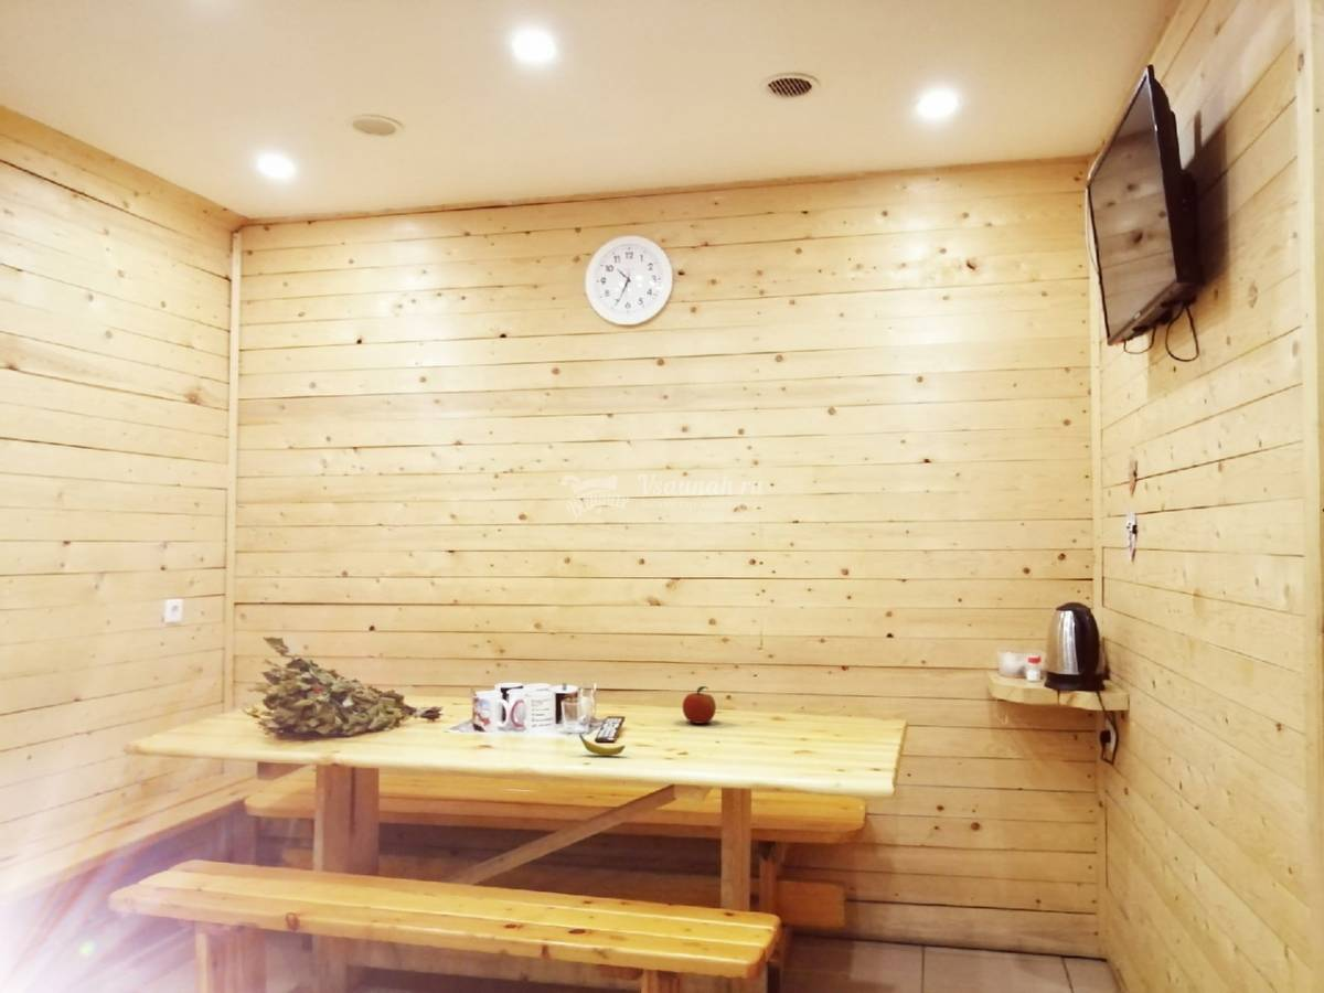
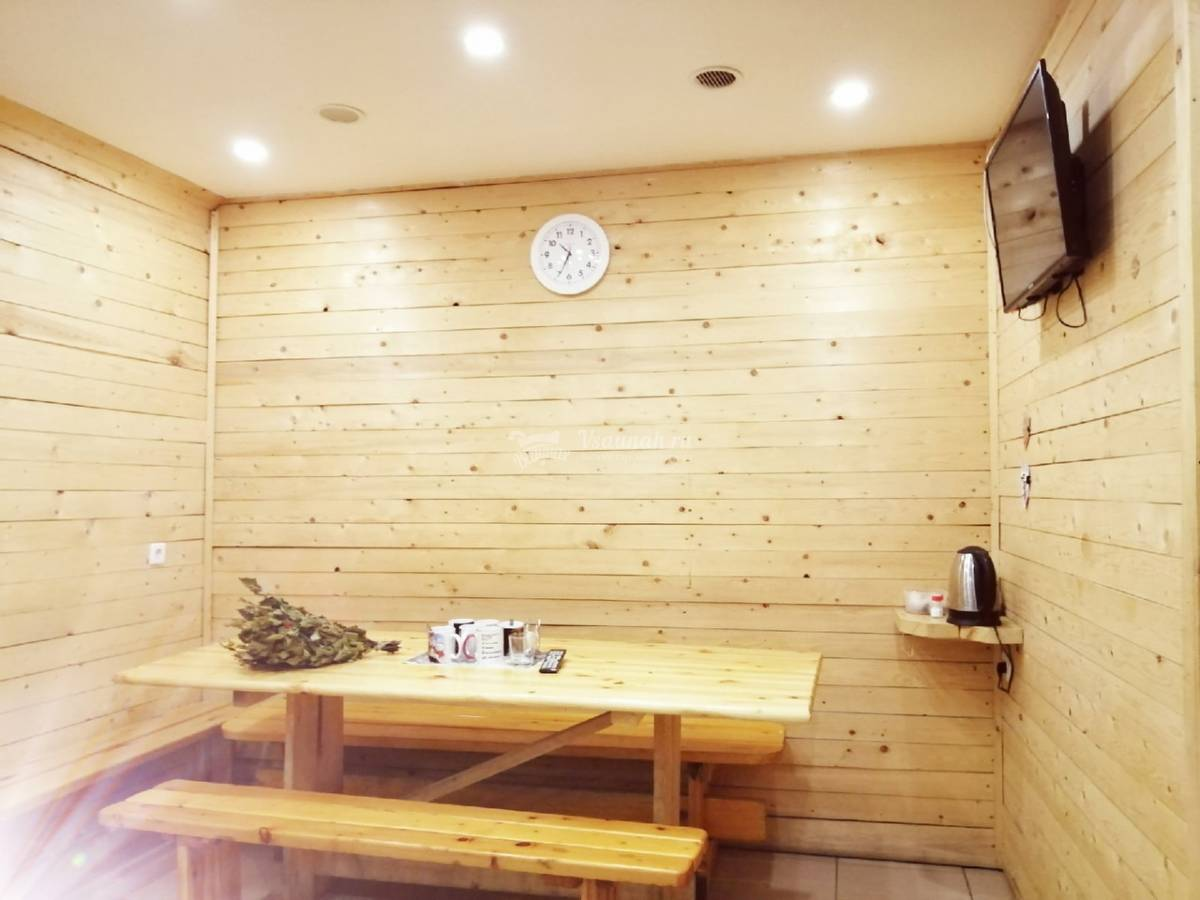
- banana [578,733,627,757]
- fruit [681,685,717,725]
